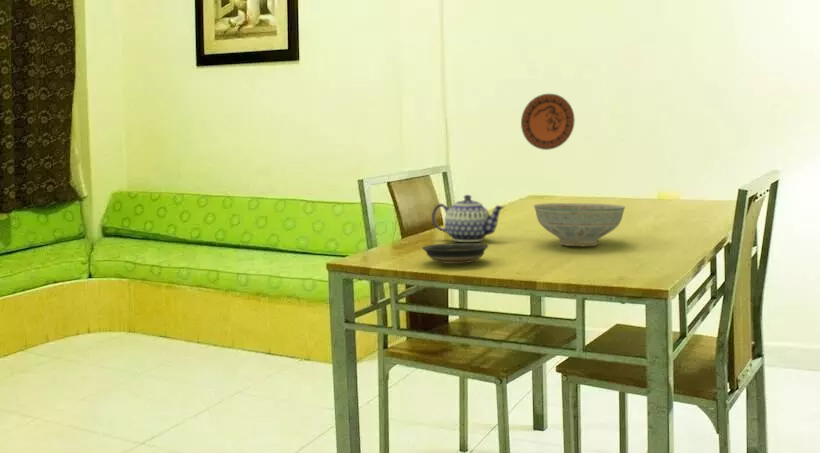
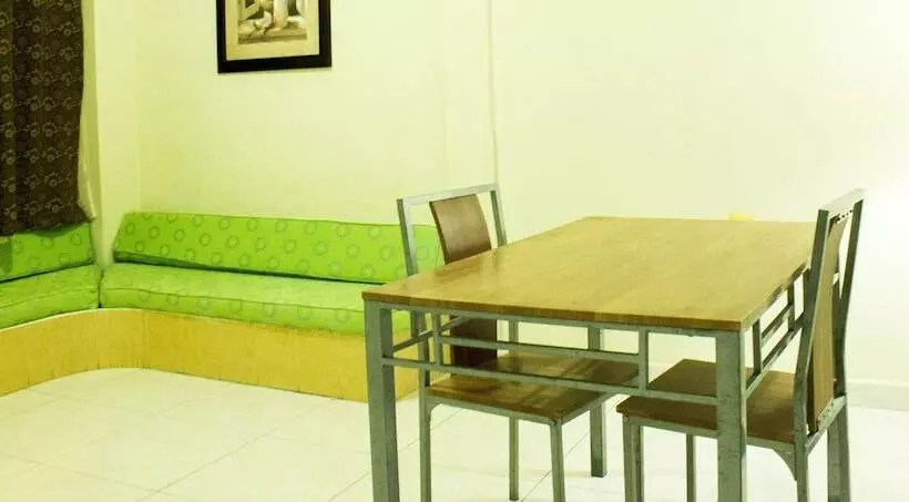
- saucer [421,242,489,265]
- decorative plate [520,93,576,151]
- decorative bowl [533,202,626,247]
- teapot [431,194,506,243]
